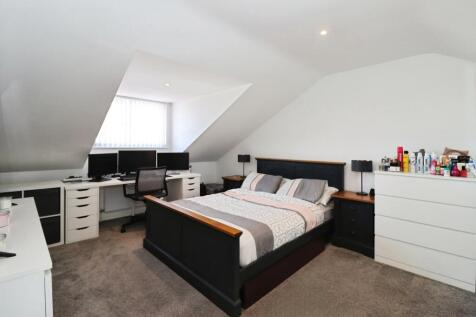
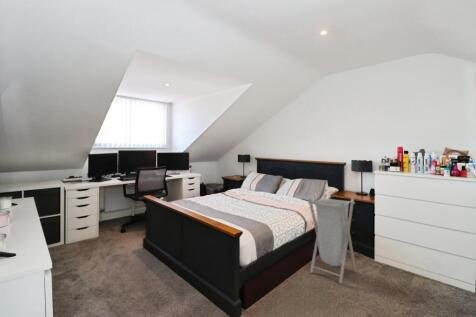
+ laundry hamper [307,193,357,284]
